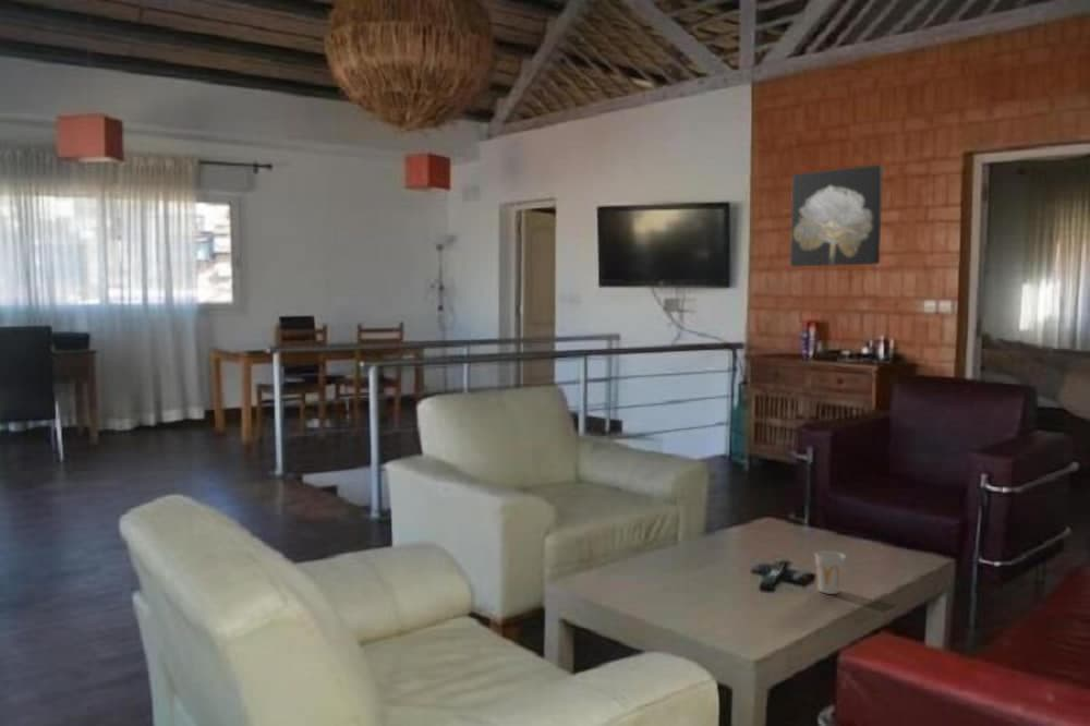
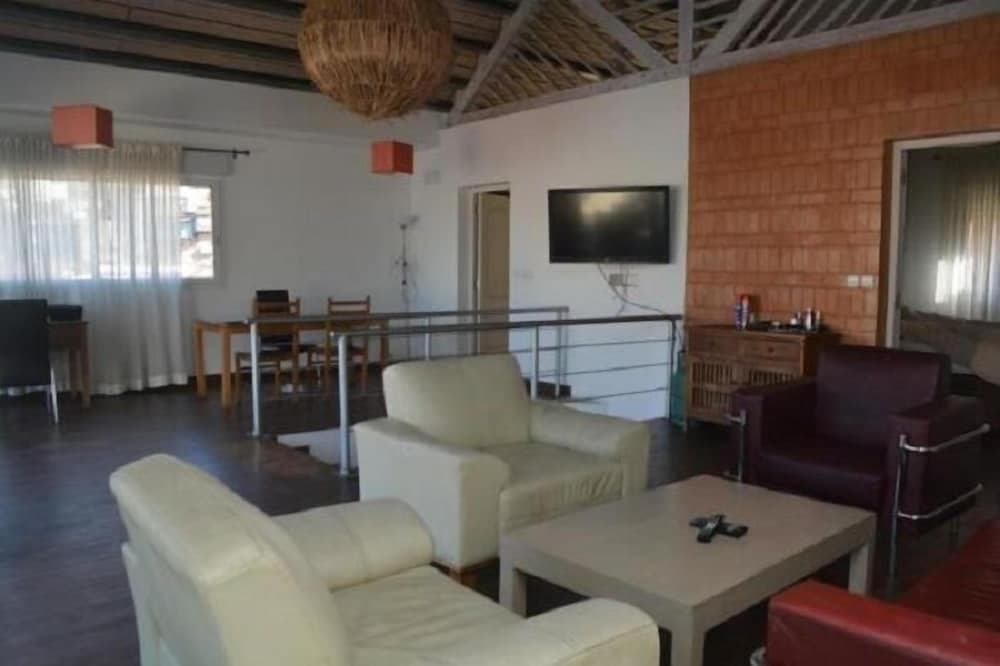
- wall art [789,164,884,267]
- cup [813,549,847,595]
